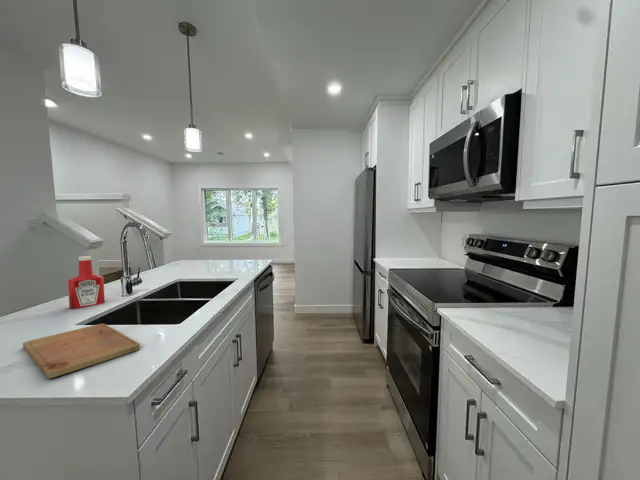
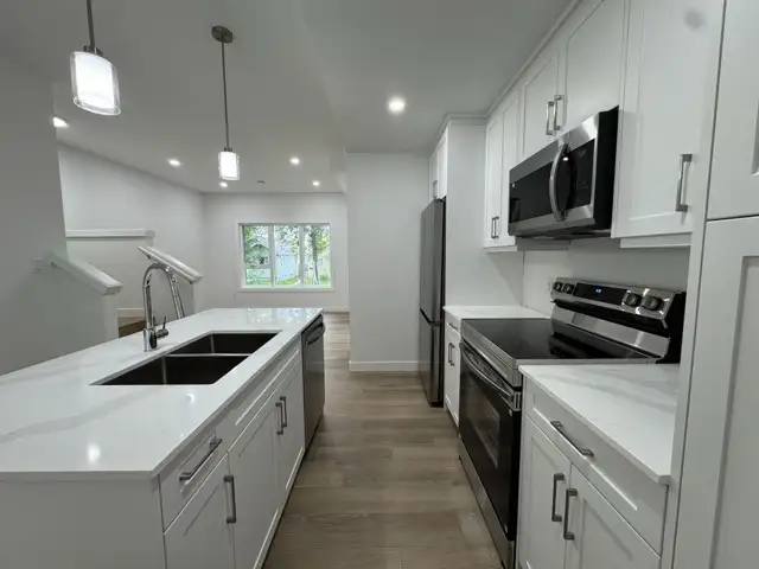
- cutting board [22,323,141,379]
- soap bottle [67,255,106,310]
